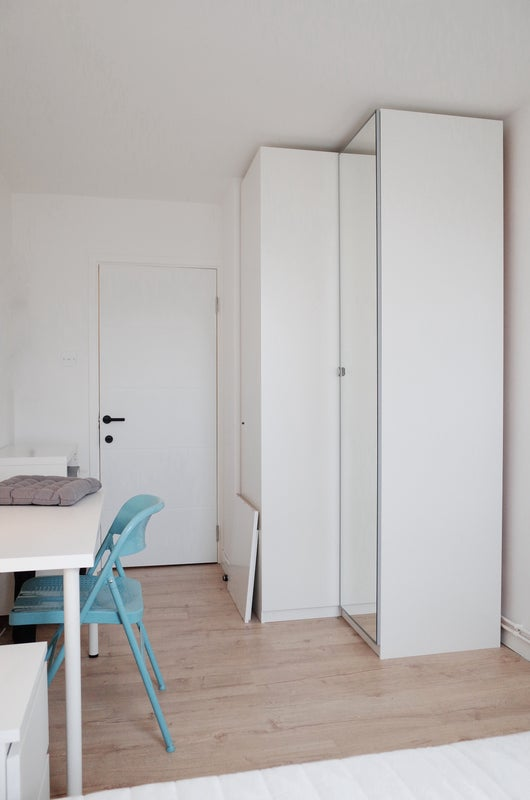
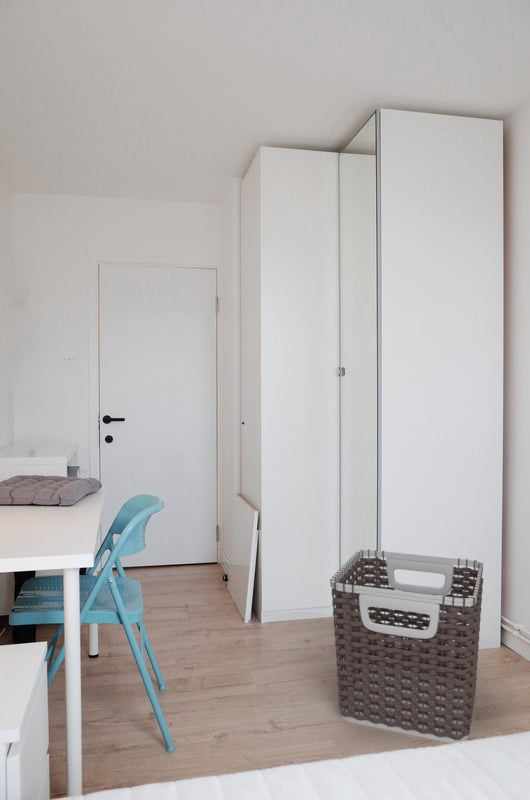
+ clothes hamper [329,549,484,744]
